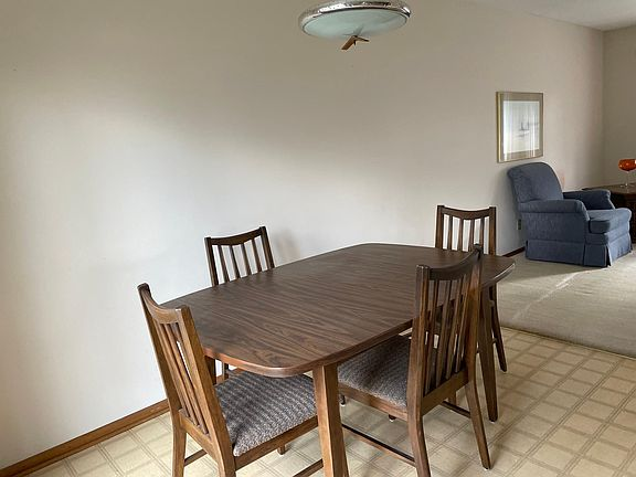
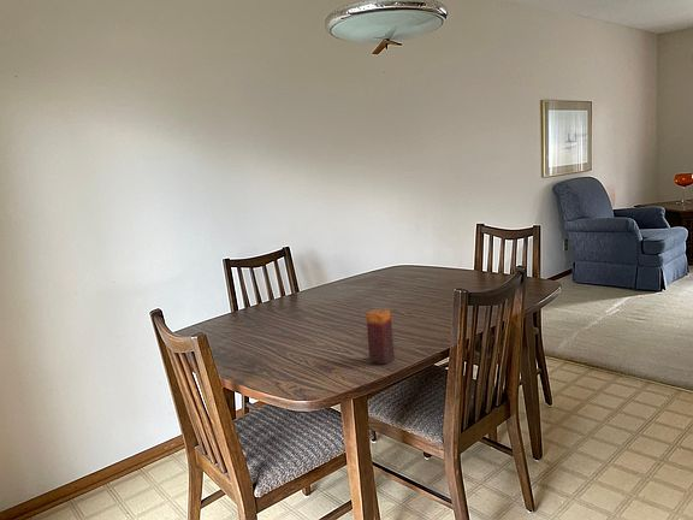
+ candle [365,308,396,365]
